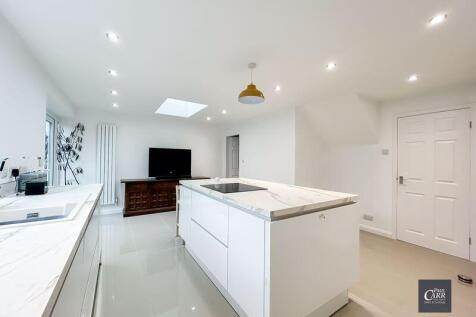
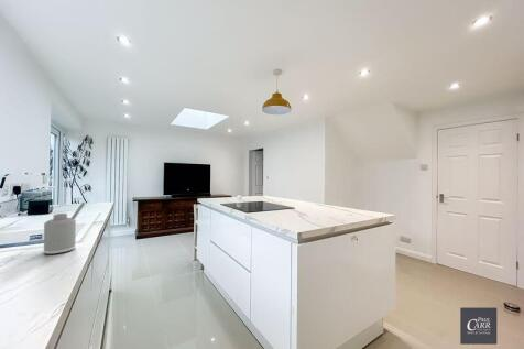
+ soap dispenser [43,201,86,255]
